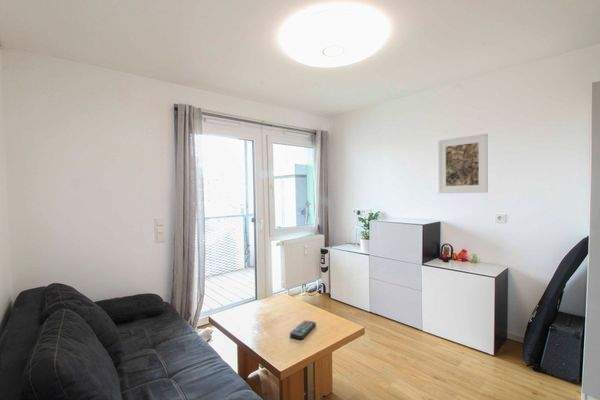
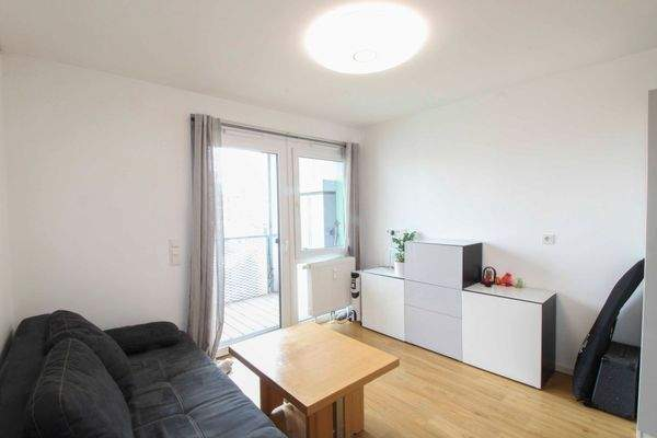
- remote control [289,319,317,340]
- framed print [437,133,489,194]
